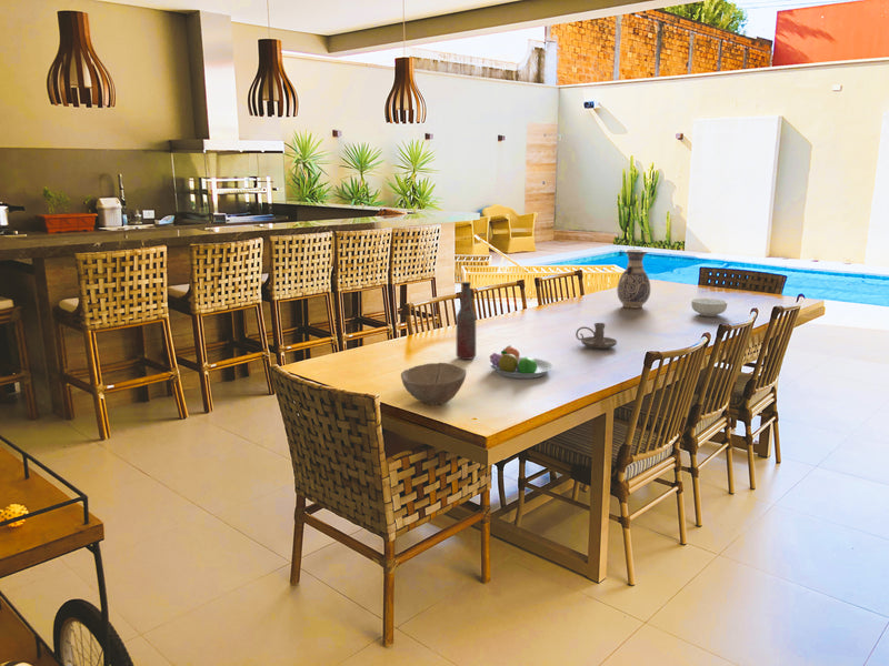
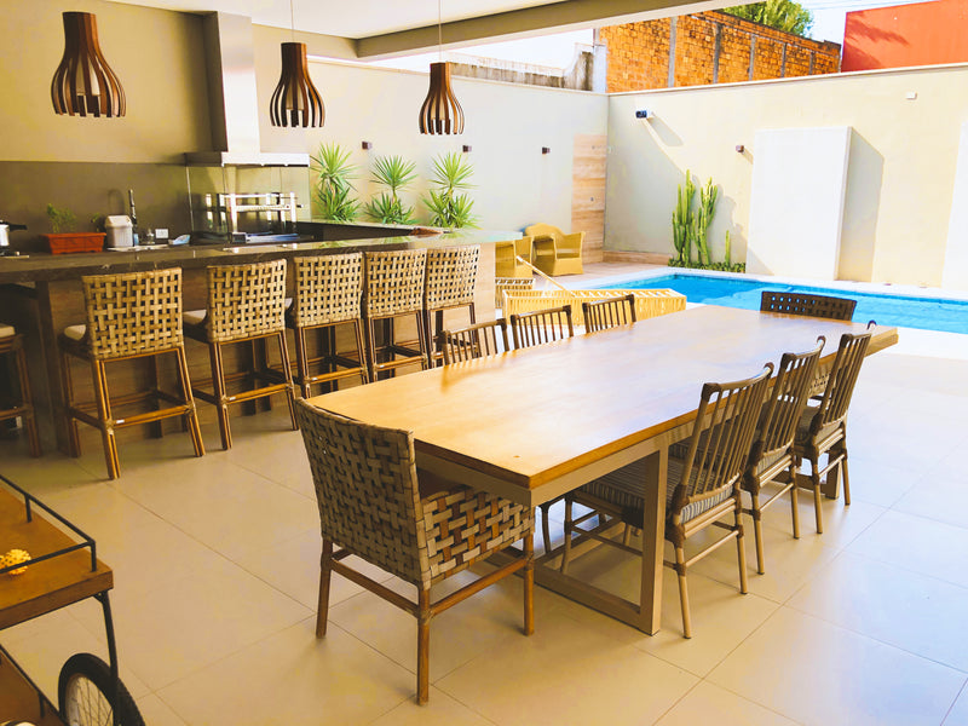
- candle holder [575,322,618,350]
- cereal bowl [690,297,728,317]
- fruit bowl [489,345,555,380]
- bowl [400,362,468,405]
- bottle [456,281,477,361]
- vase [616,248,651,309]
